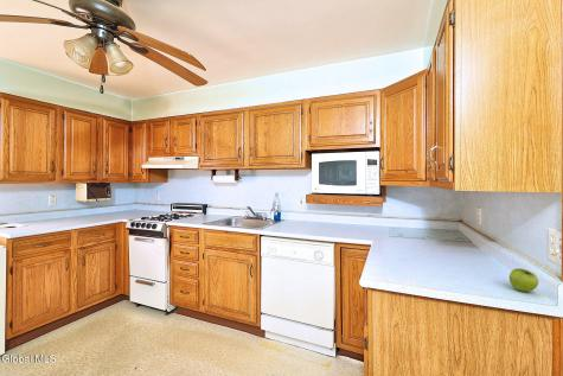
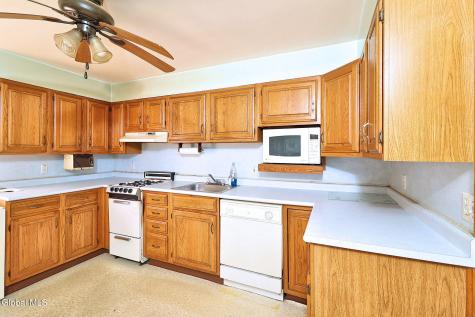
- fruit [508,267,539,293]
